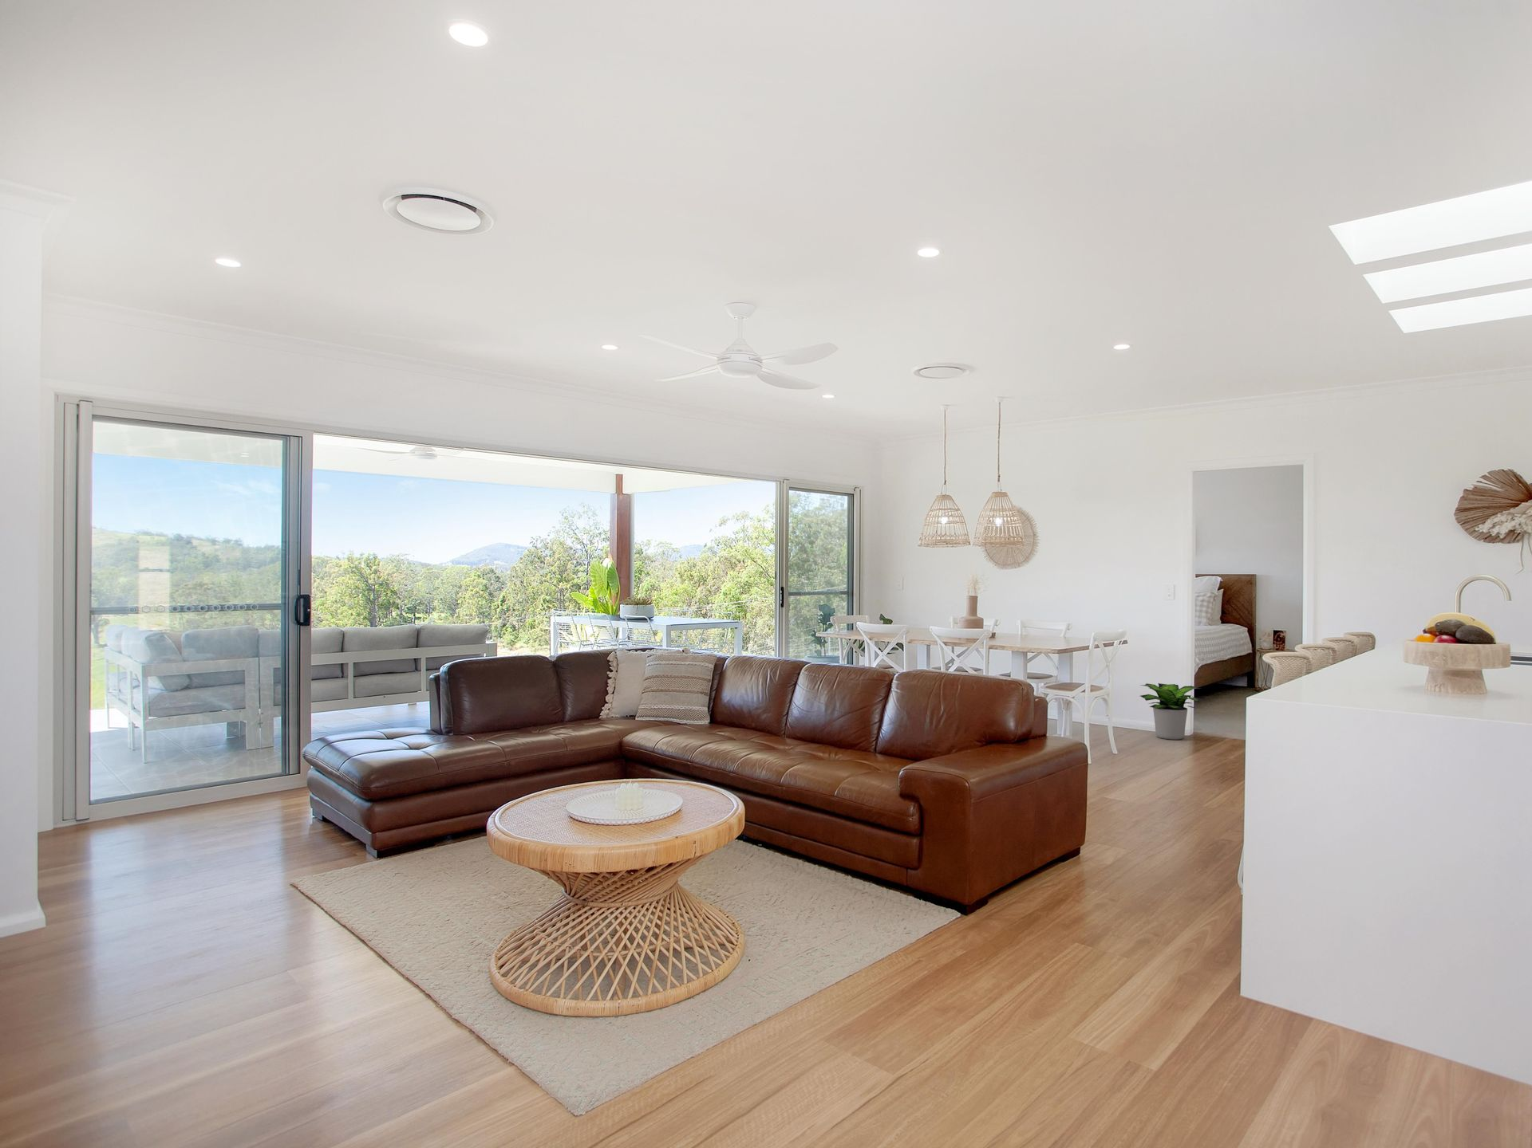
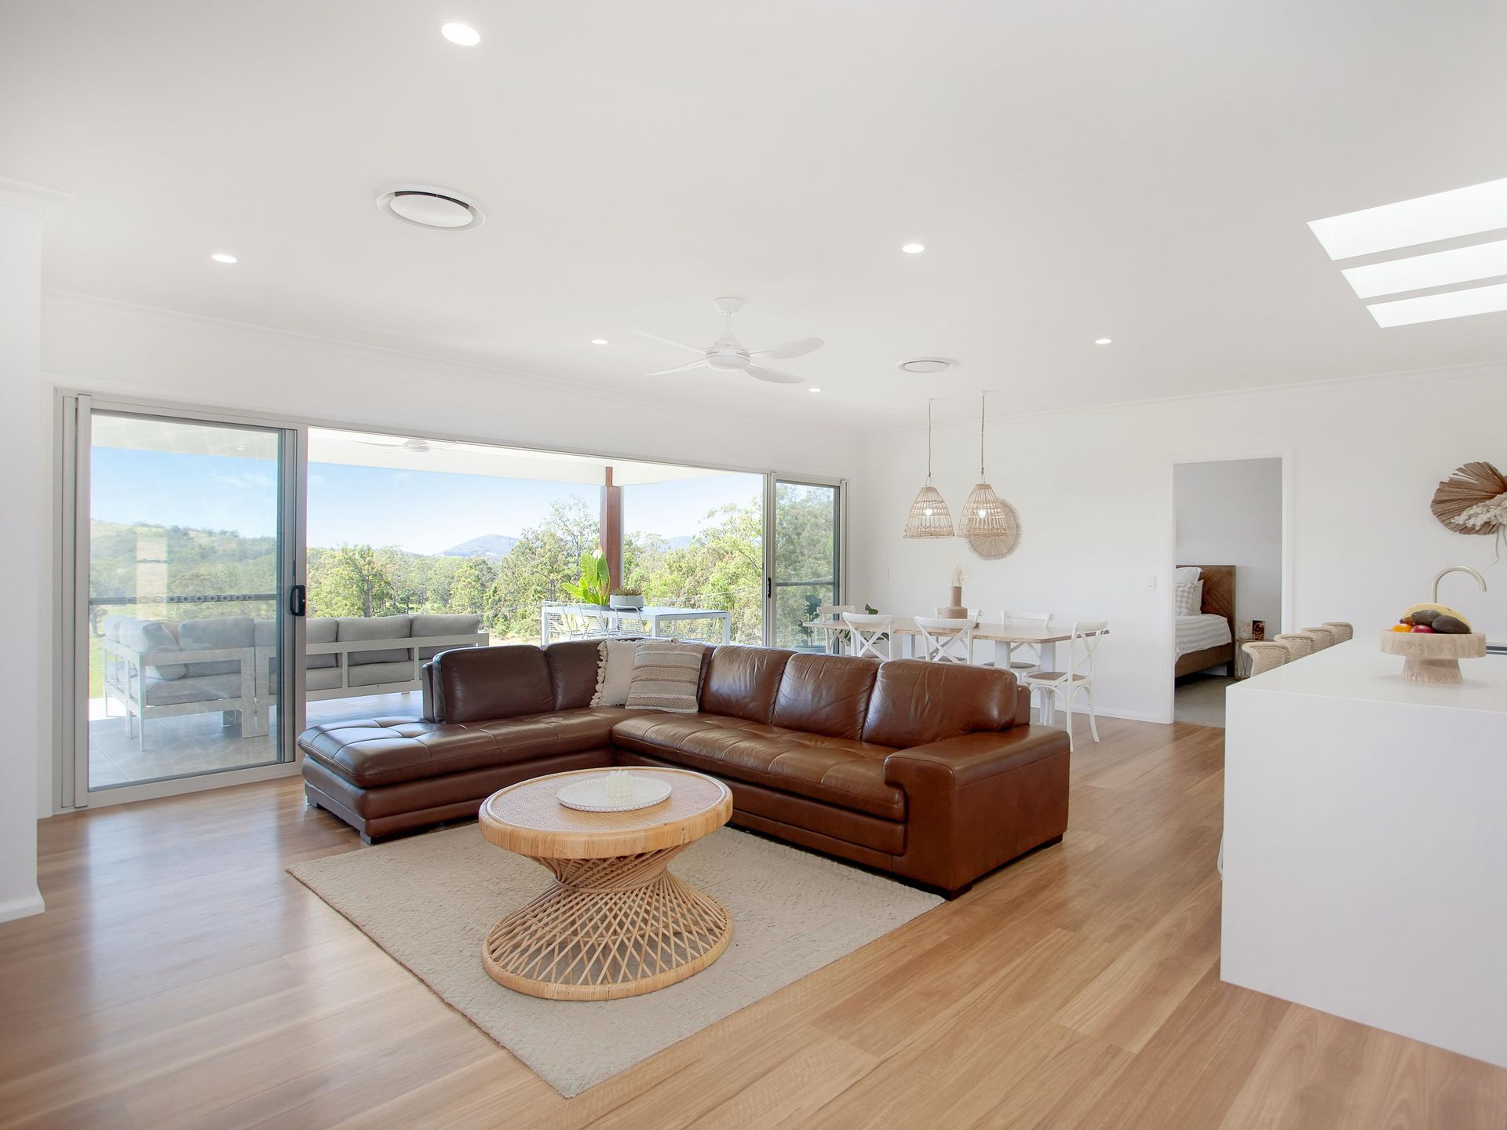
- potted plant [1140,683,1205,740]
